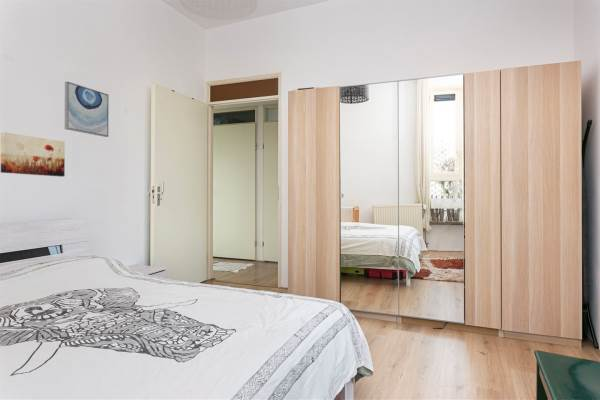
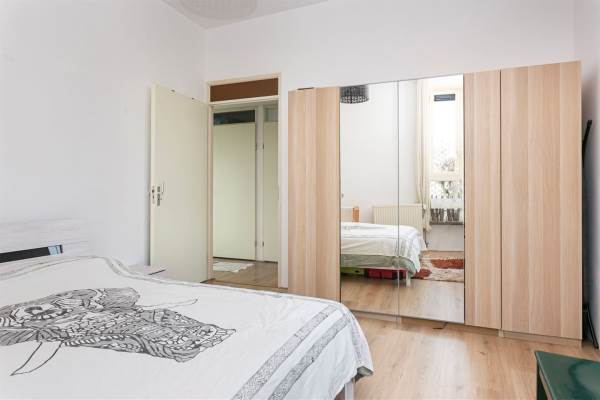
- wall art [0,131,66,178]
- wall art [64,80,110,138]
